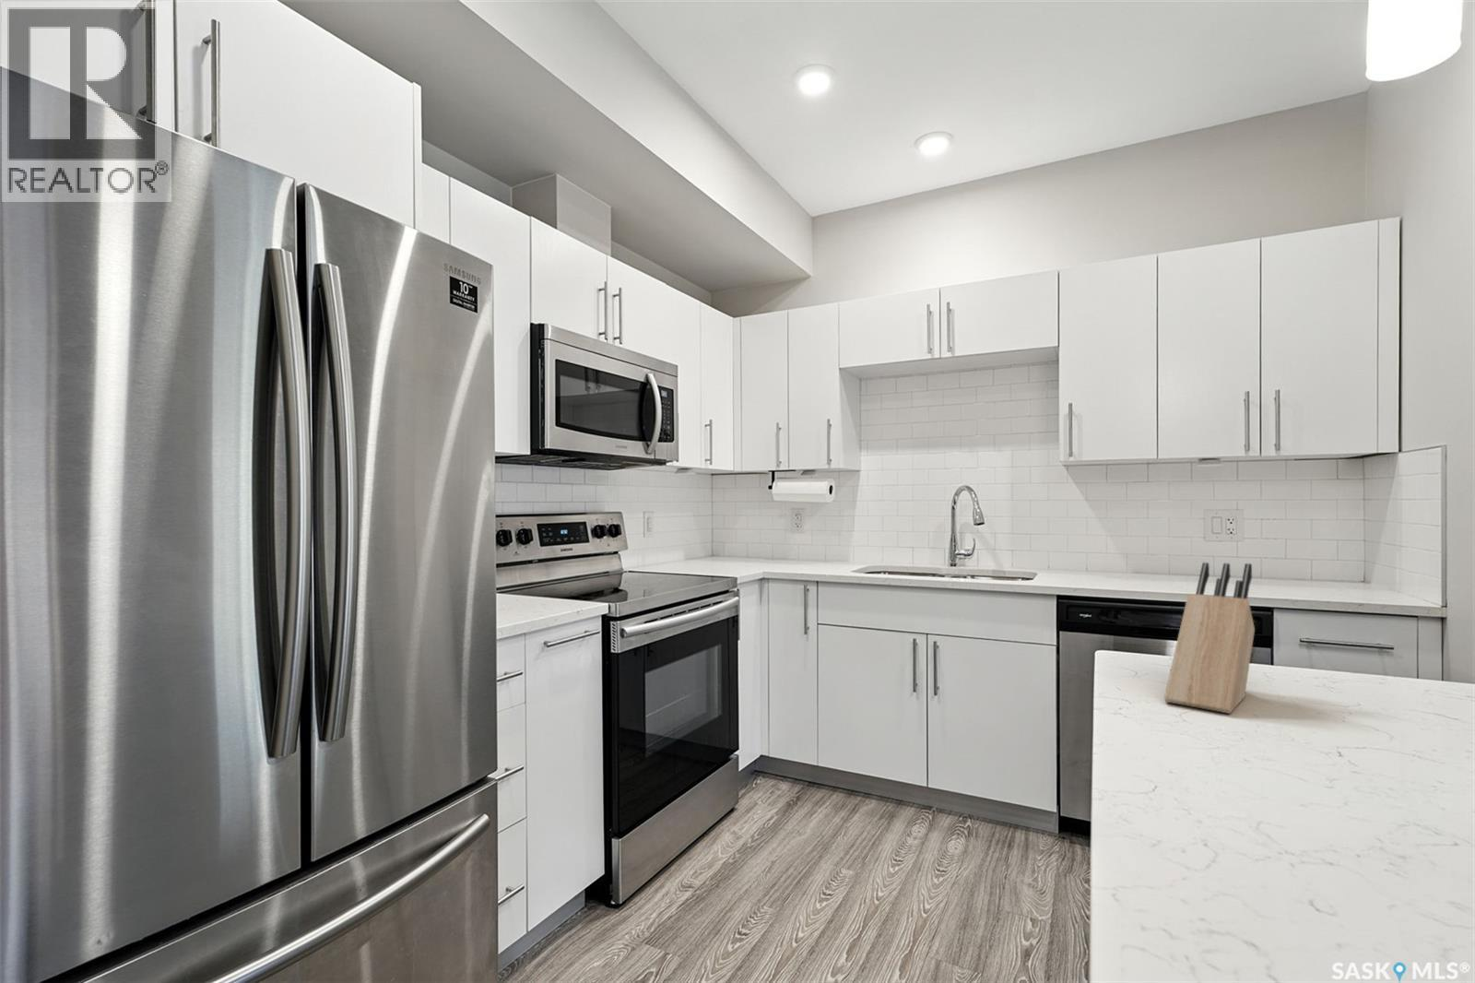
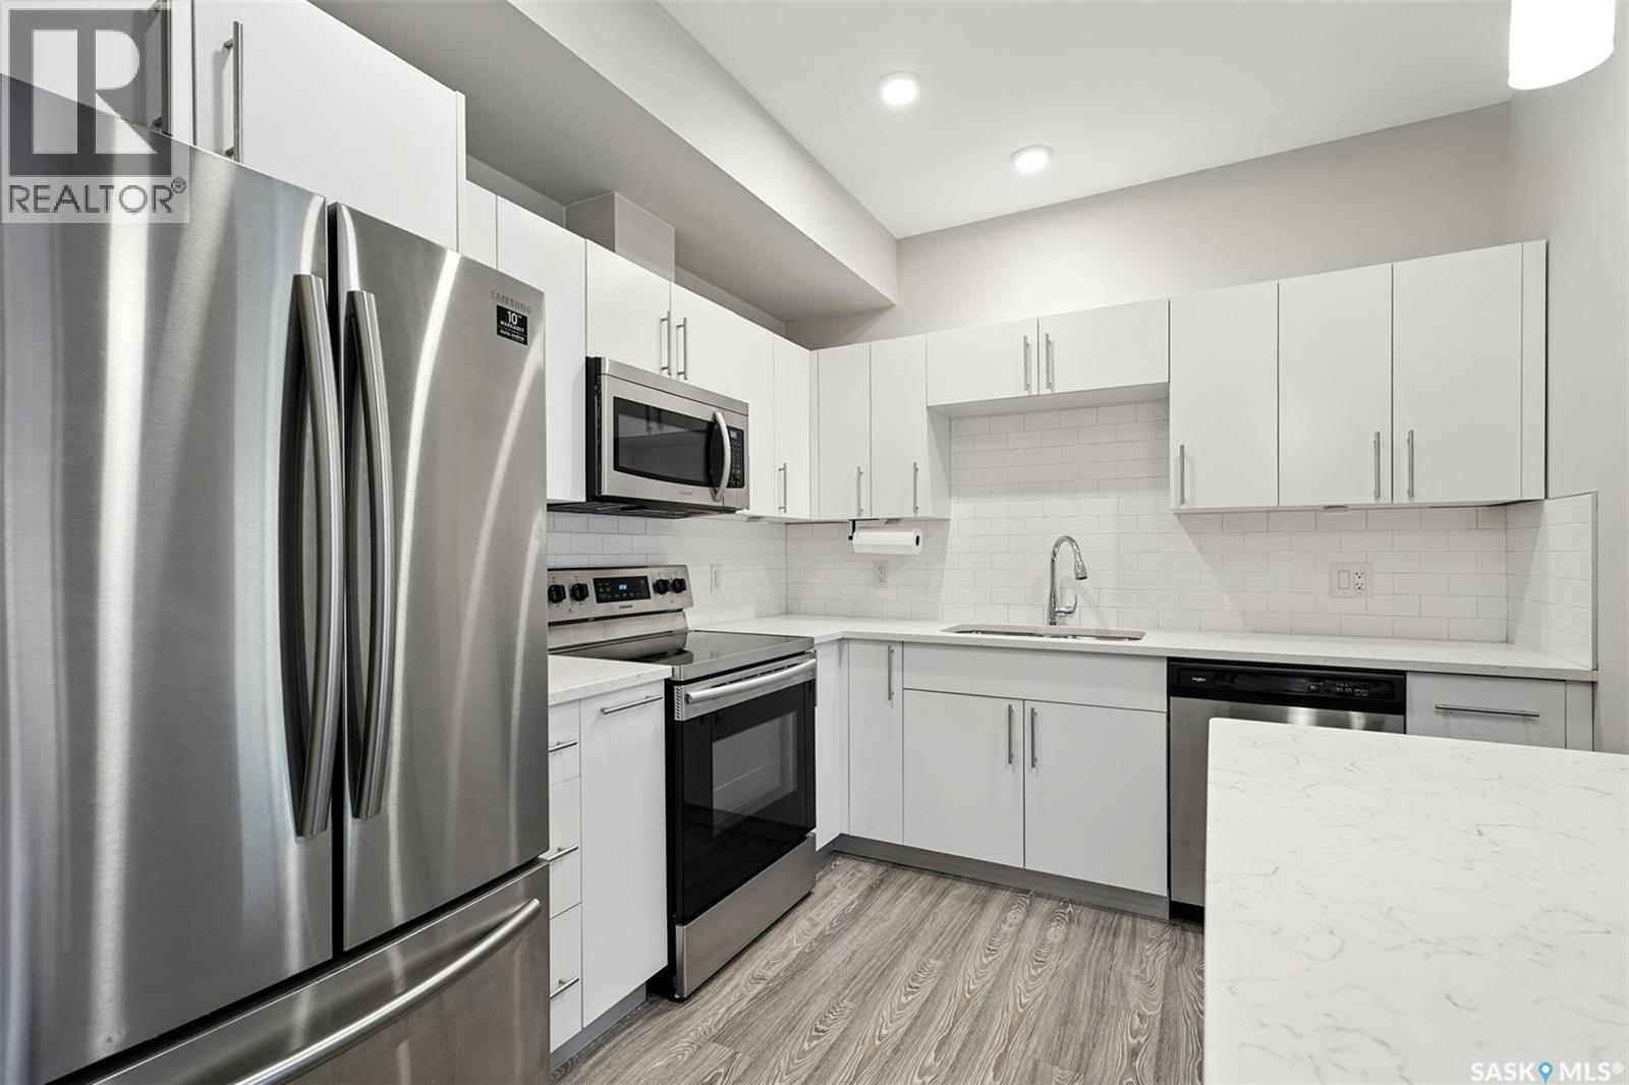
- knife block [1164,562,1256,714]
